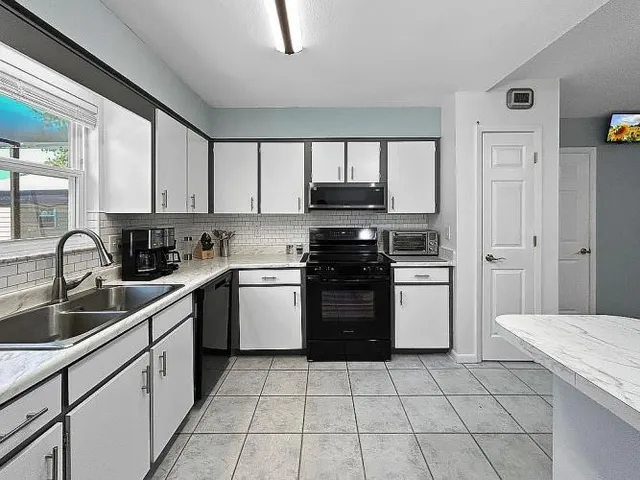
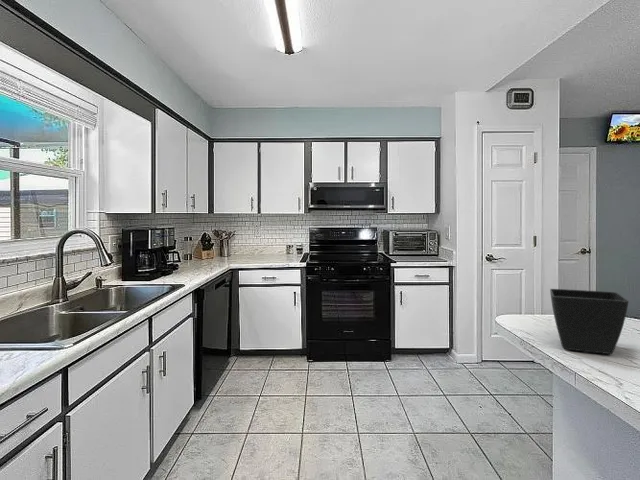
+ flower pot [549,288,630,355]
